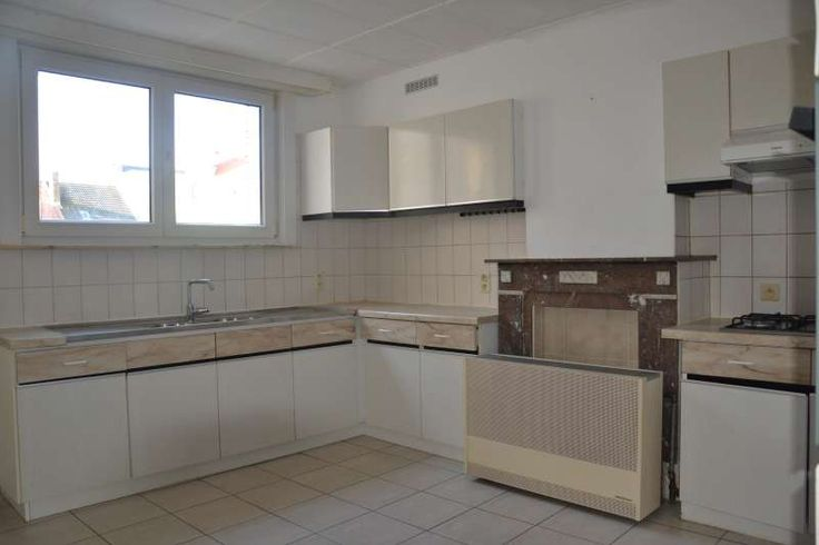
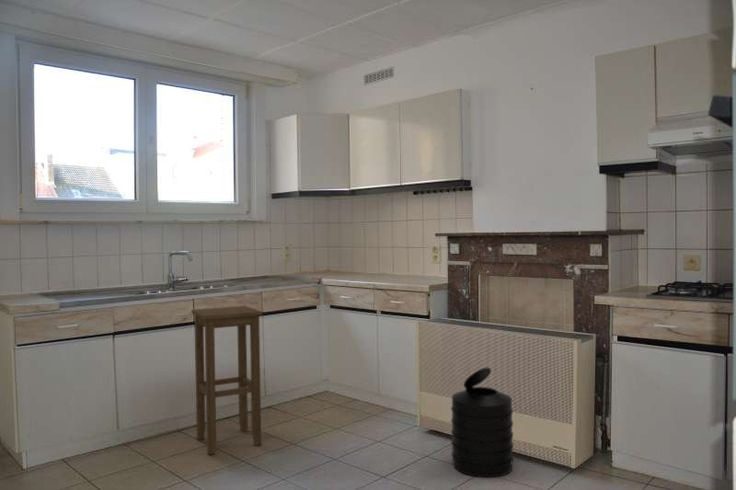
+ stool [190,305,263,456]
+ trash can [450,367,514,478]
